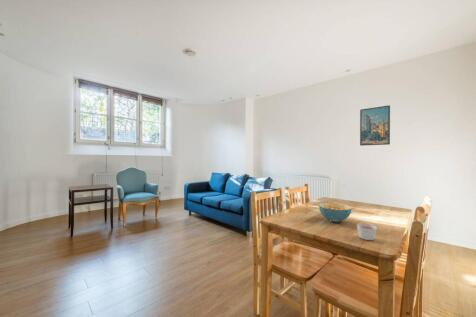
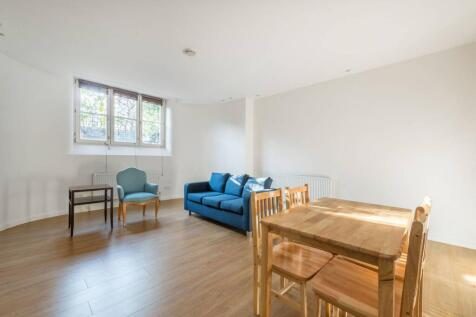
- cereal bowl [318,202,352,223]
- candle [356,222,378,241]
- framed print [359,104,391,146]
